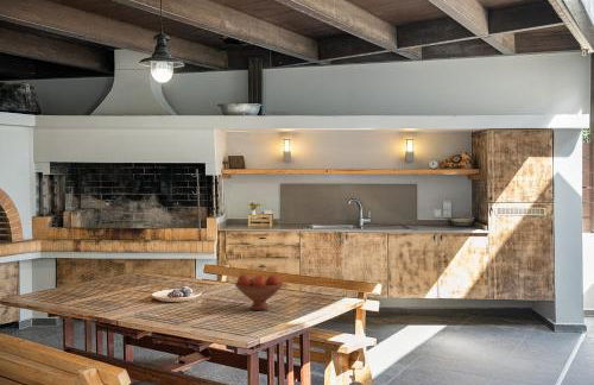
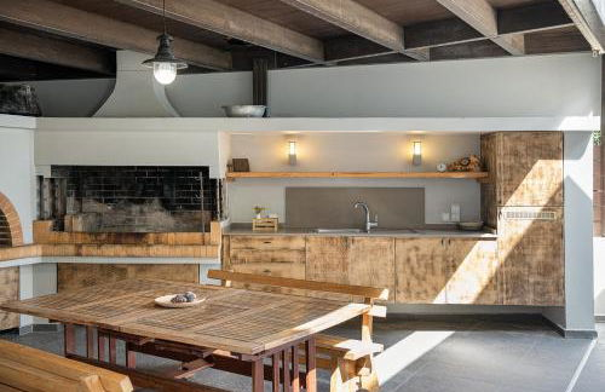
- fruit bowl [234,273,285,311]
